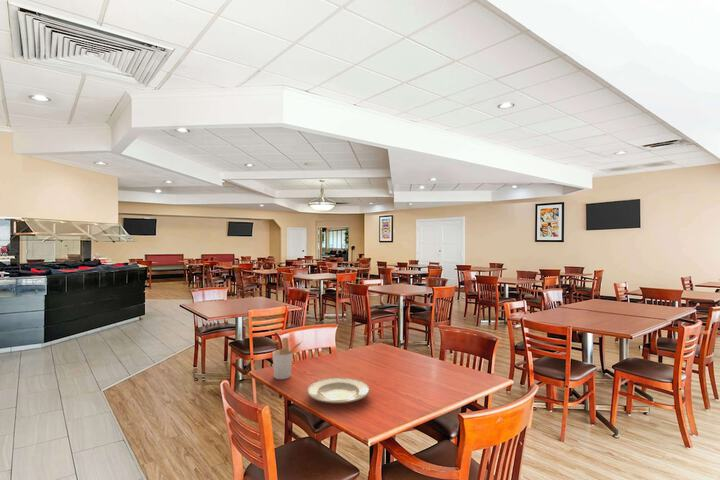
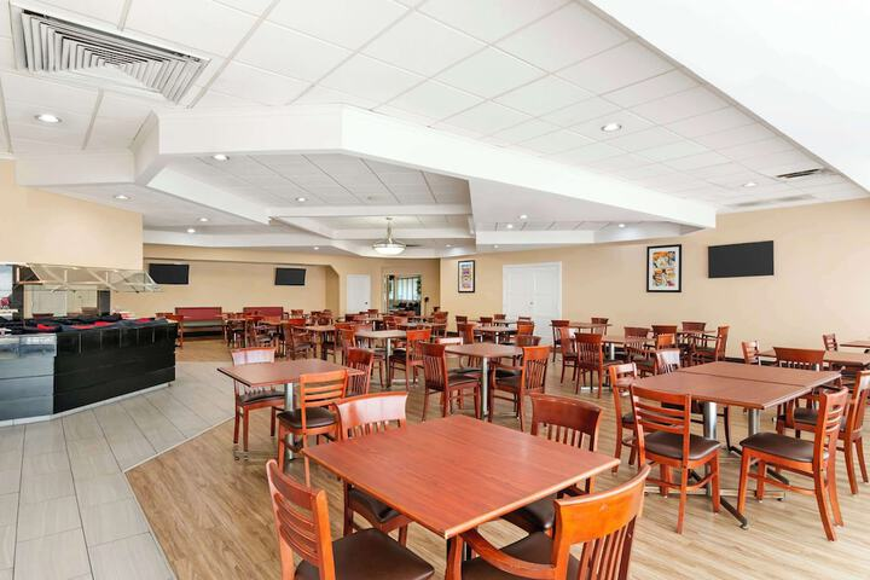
- utensil holder [272,336,304,380]
- plate [306,377,371,404]
